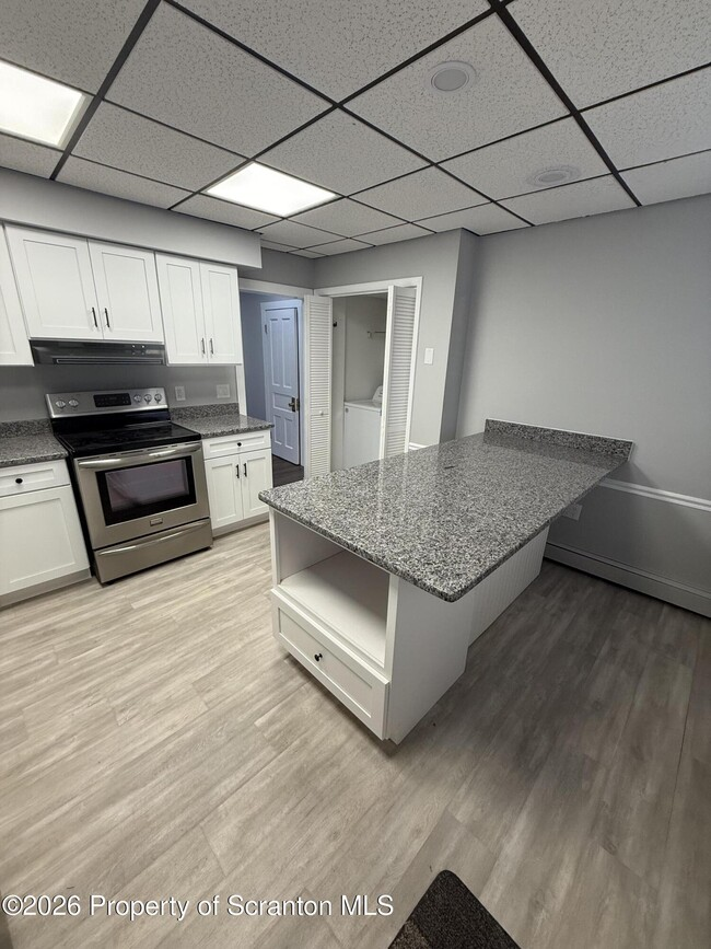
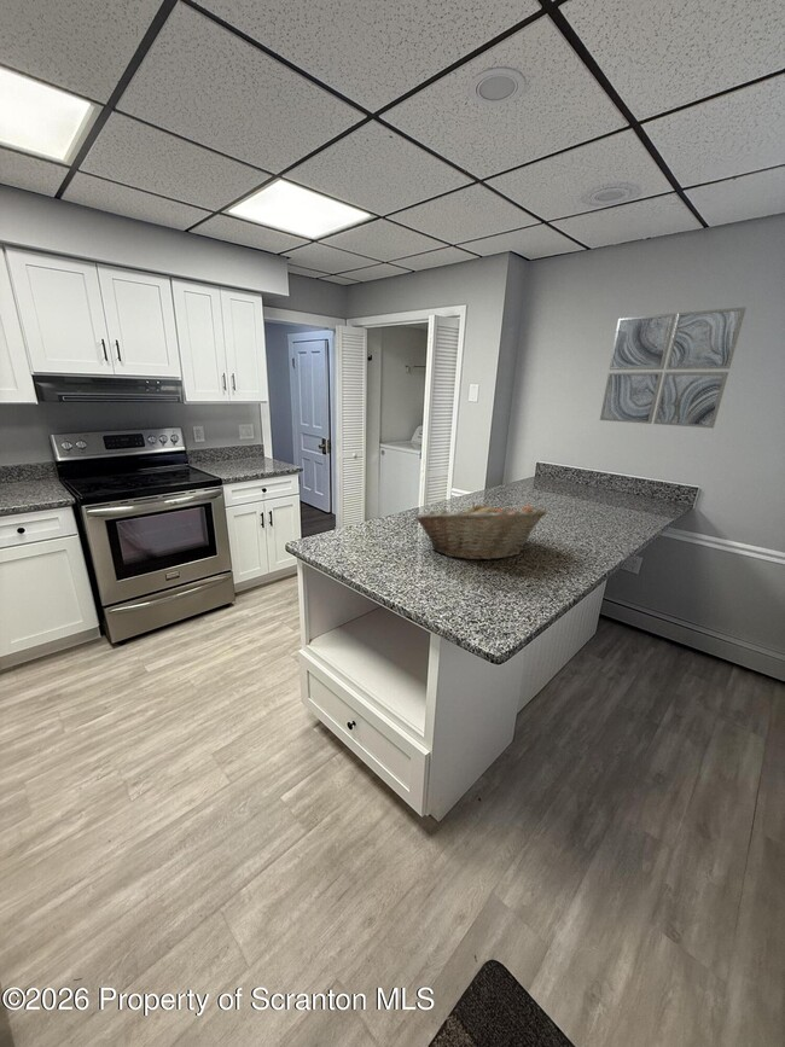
+ wall art [599,306,748,429]
+ fruit basket [414,500,548,562]
